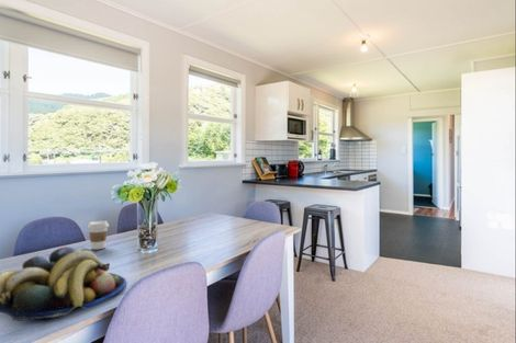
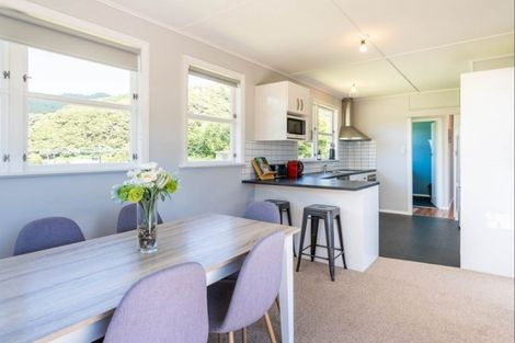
- coffee cup [87,220,110,251]
- fruit bowl [0,245,127,322]
